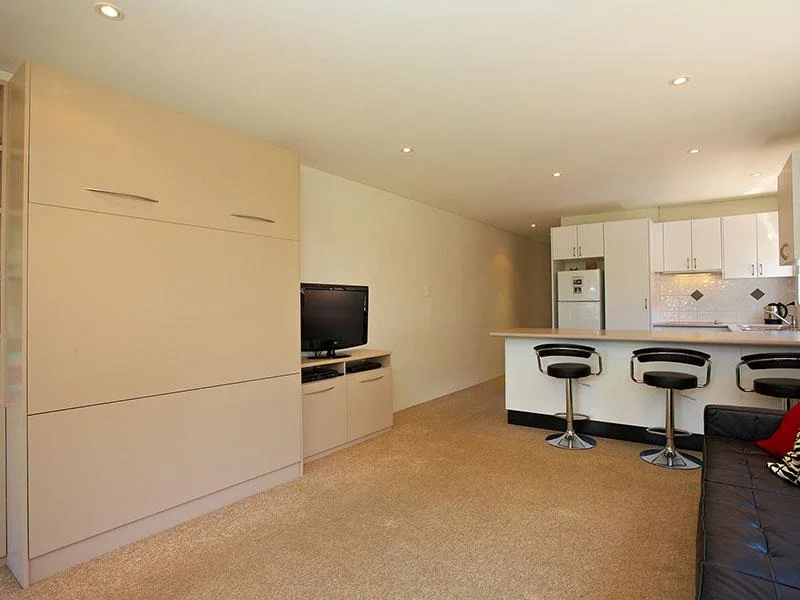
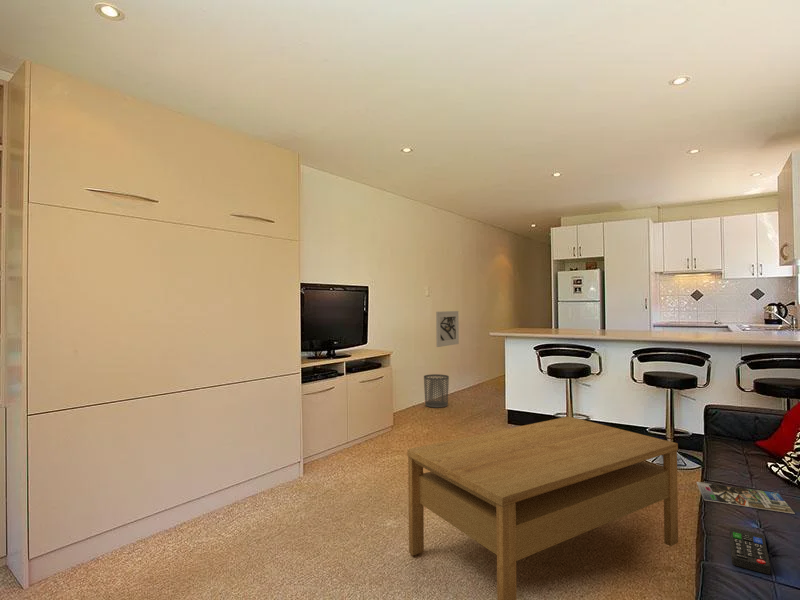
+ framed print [435,310,460,348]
+ magazine [695,481,796,515]
+ coffee table [406,416,679,600]
+ remote control [729,527,771,575]
+ waste bin [423,373,450,409]
